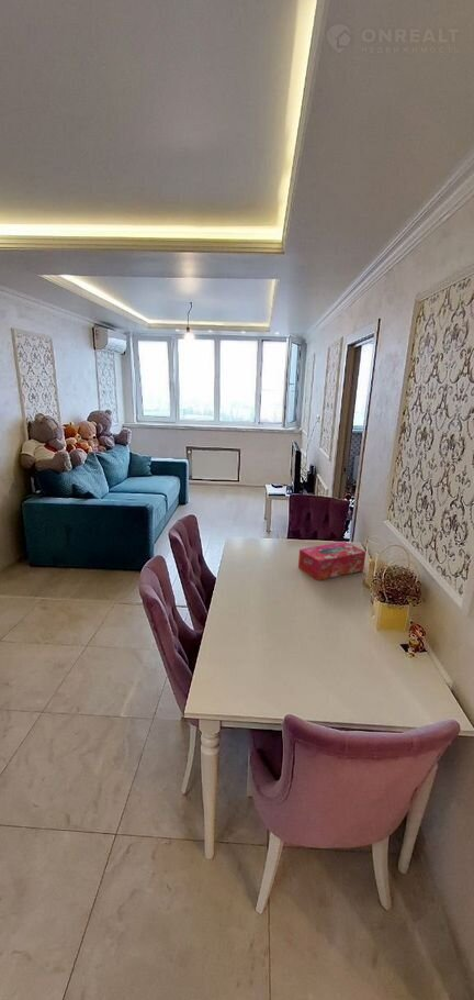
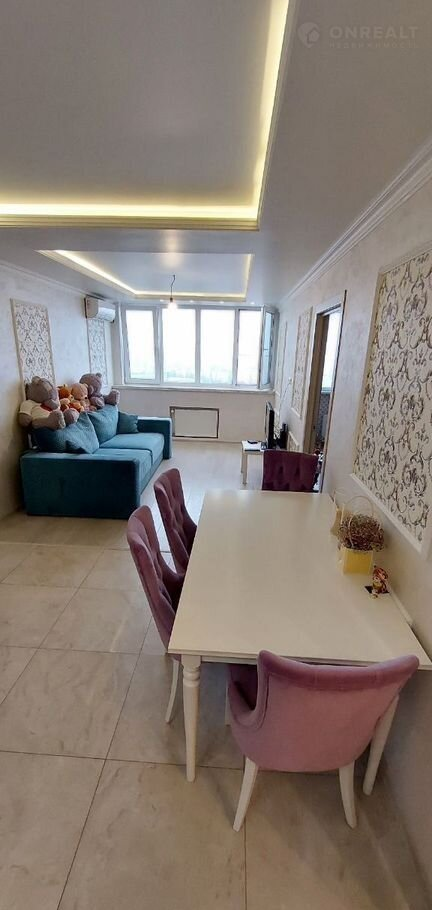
- tissue box [297,541,366,581]
